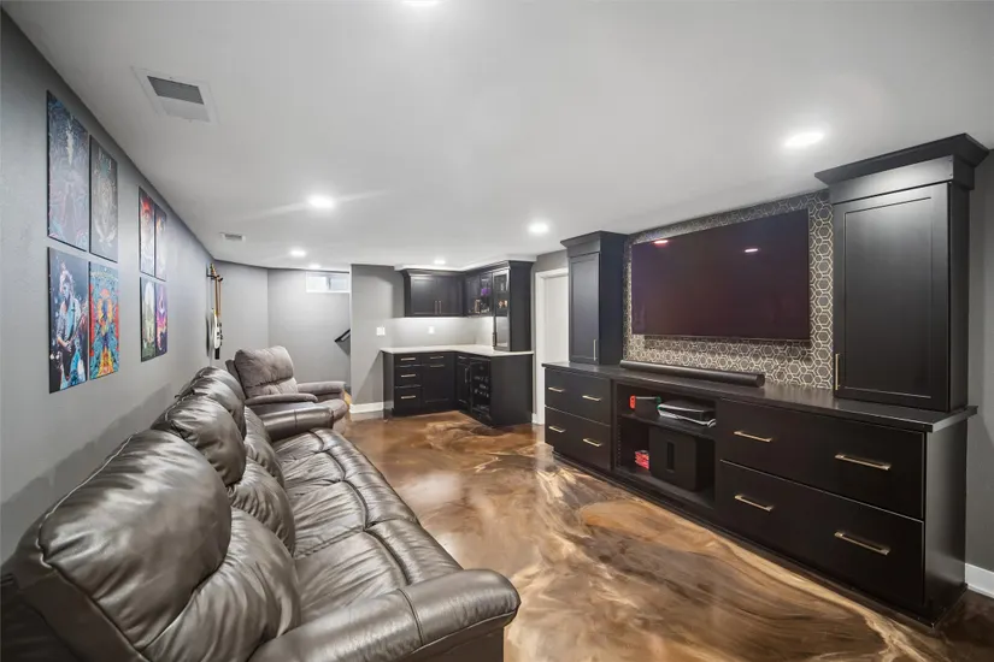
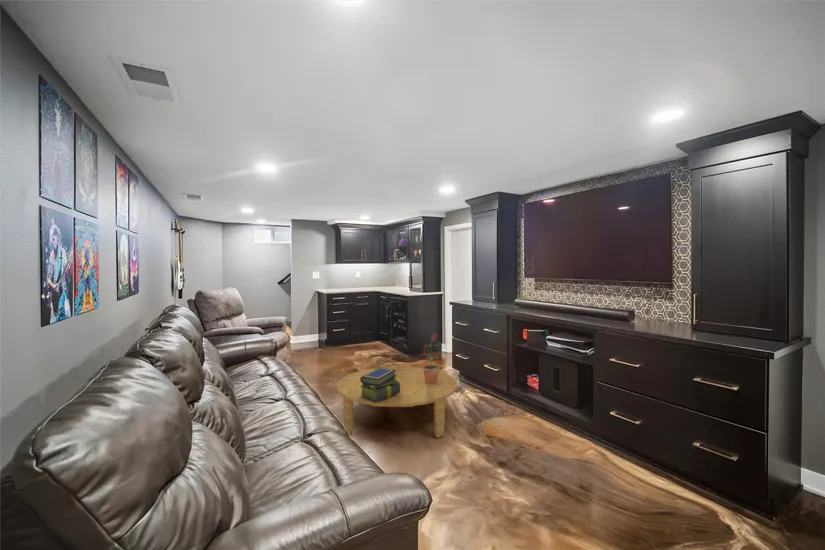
+ coffee table [336,366,458,439]
+ stack of books [360,366,400,403]
+ potted plant [422,332,440,385]
